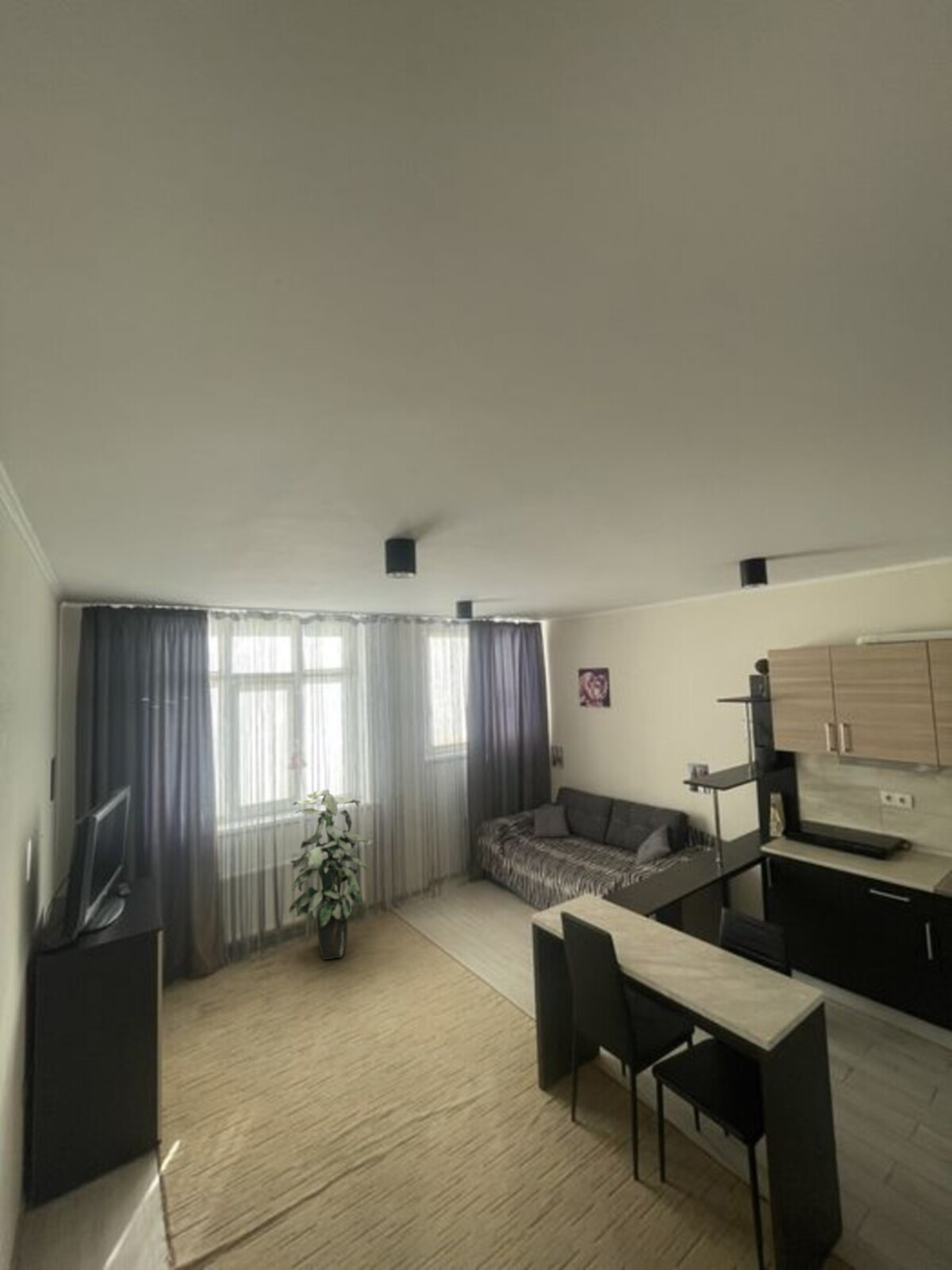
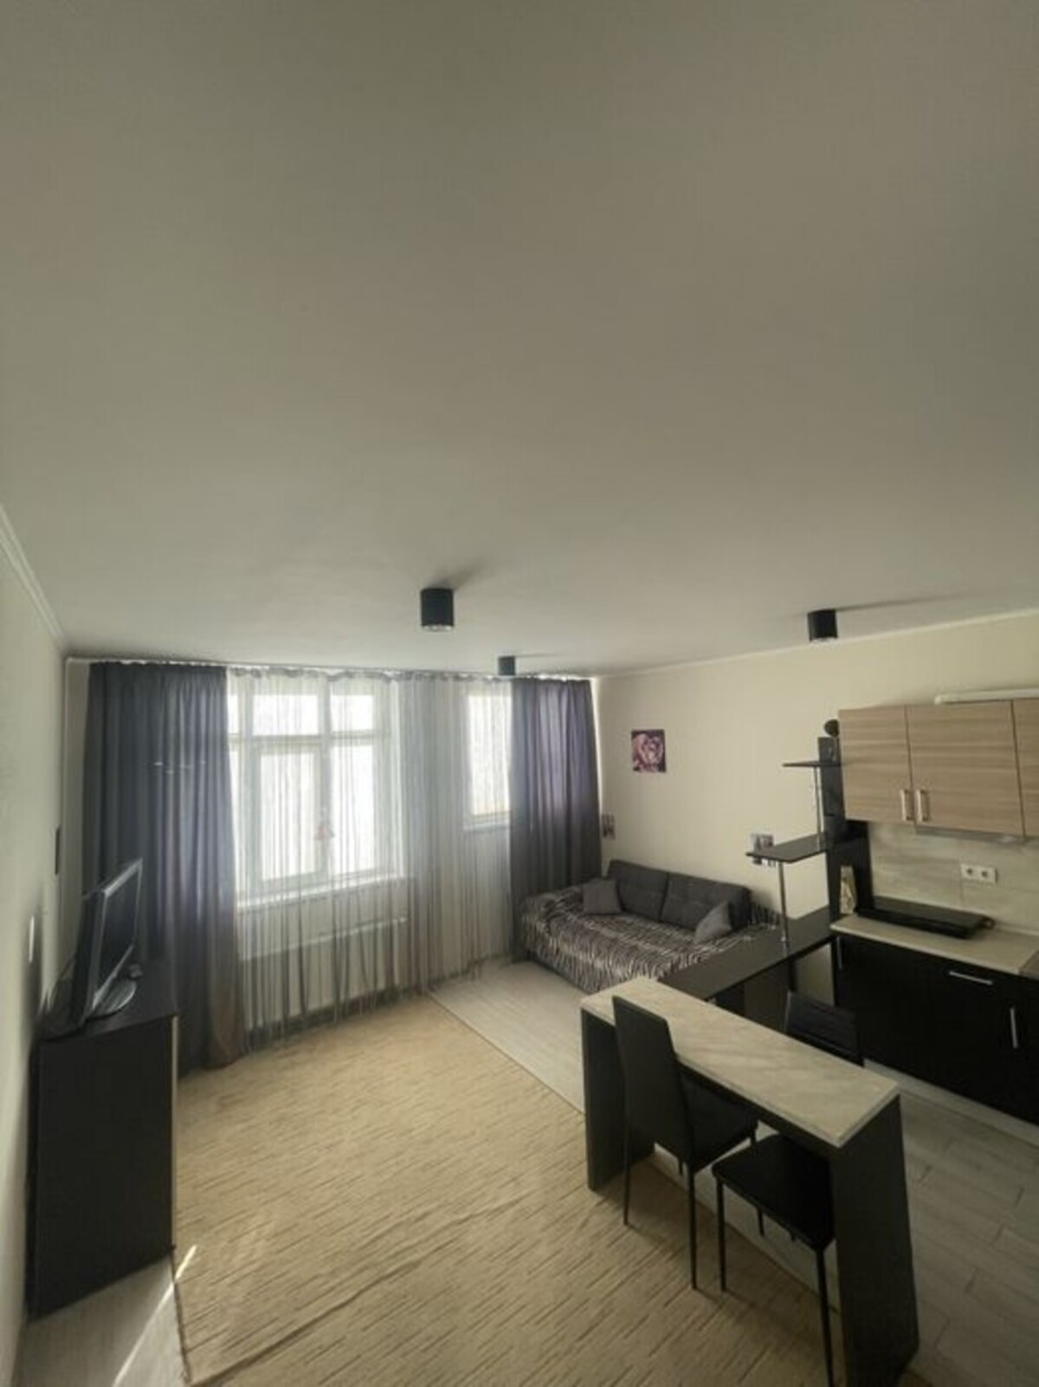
- indoor plant [288,789,370,960]
